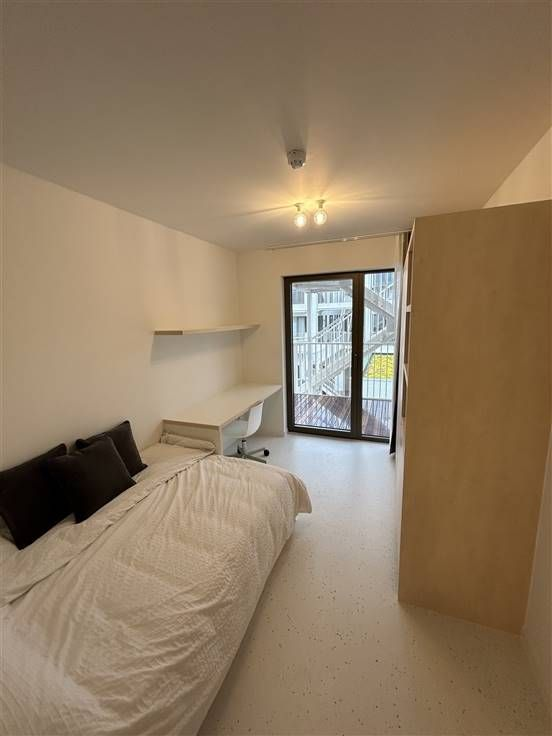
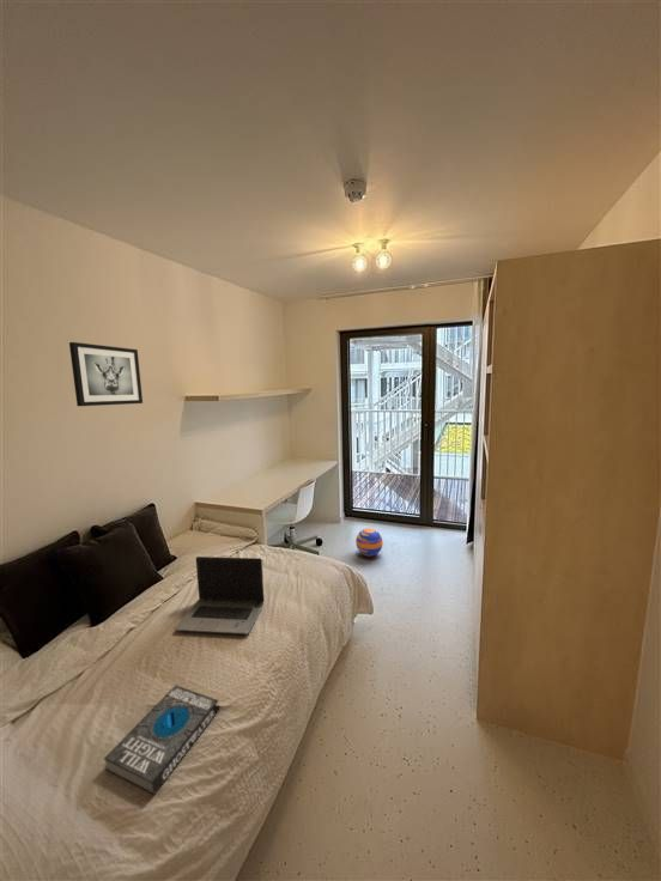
+ book [103,683,220,796]
+ laptop computer [174,555,266,636]
+ wall art [68,341,144,407]
+ ball [354,527,384,558]
